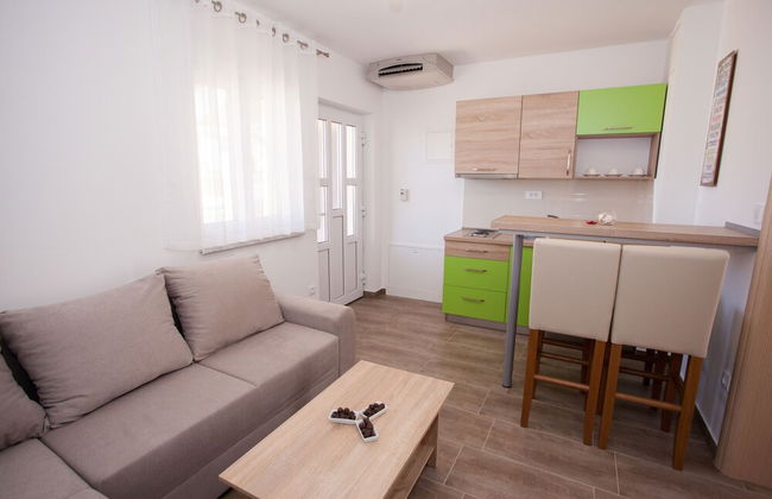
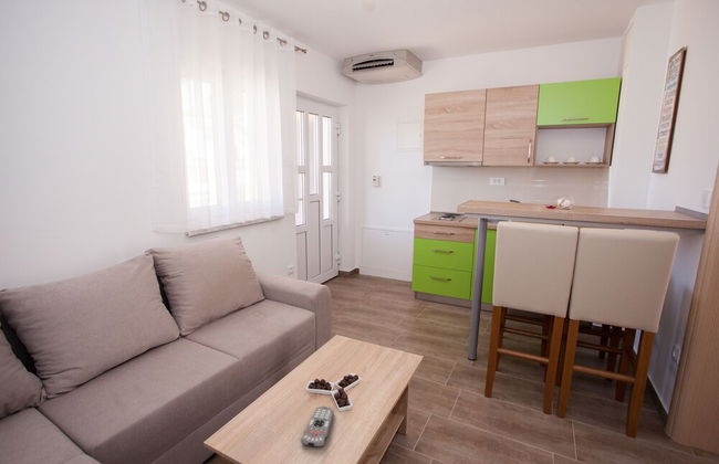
+ remote control [300,405,335,449]
